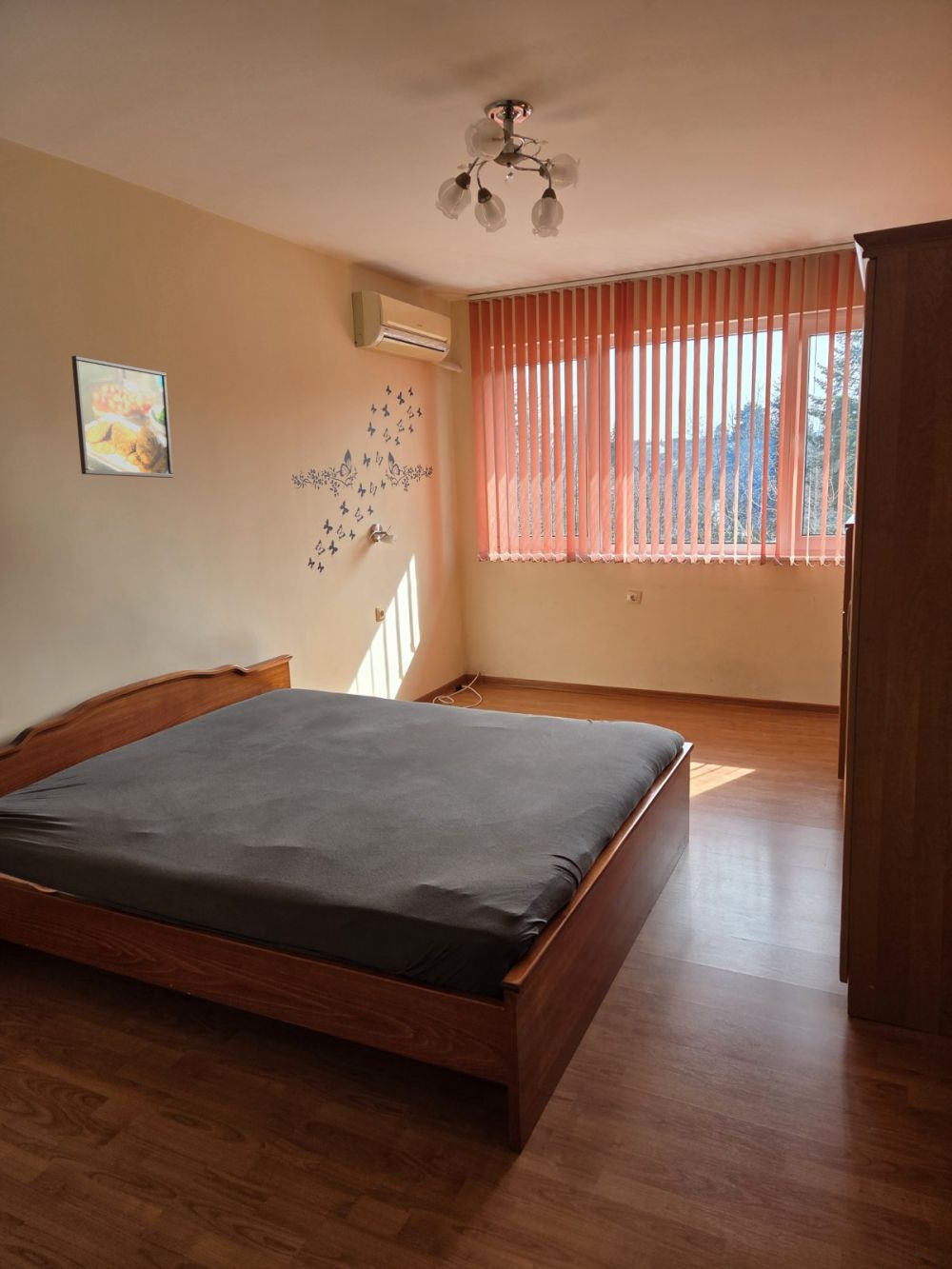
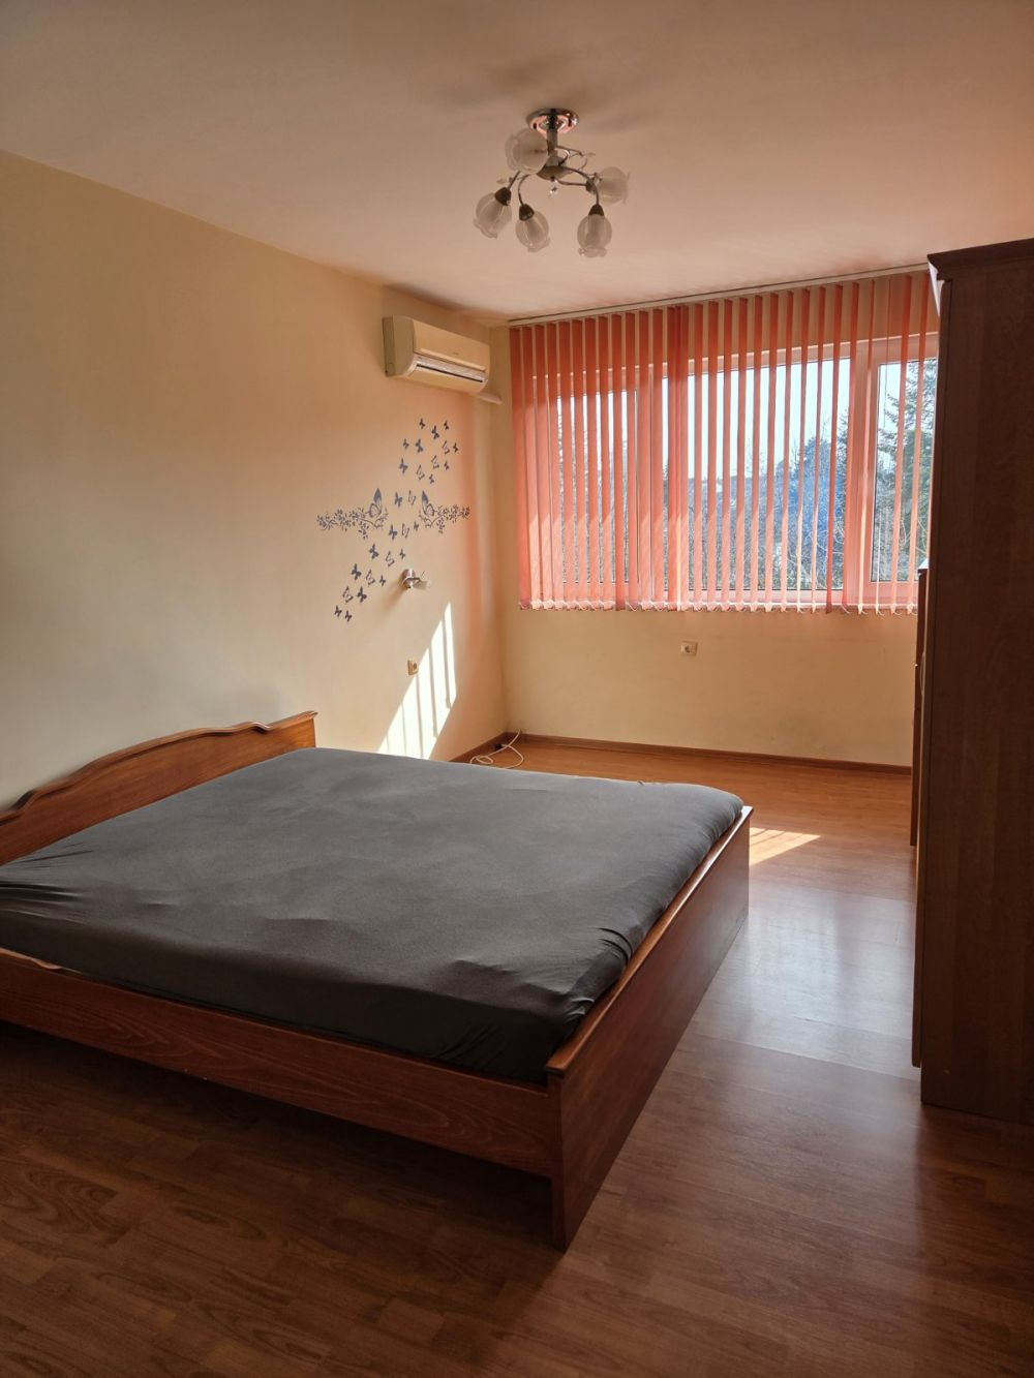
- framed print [70,355,174,479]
